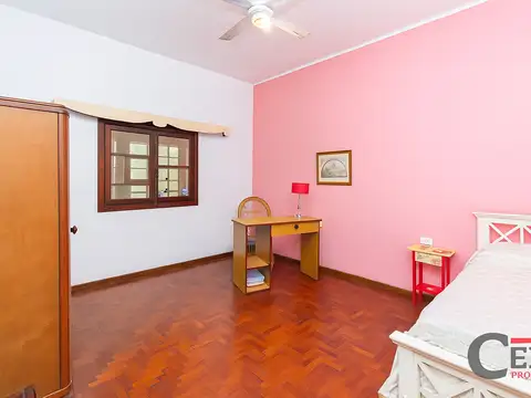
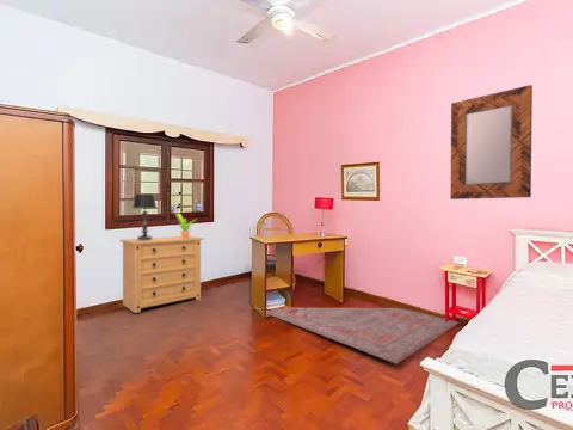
+ table lamp [131,194,158,240]
+ home mirror [449,84,534,201]
+ dresser [119,235,204,314]
+ rug [252,306,460,364]
+ potted plant [173,211,198,238]
